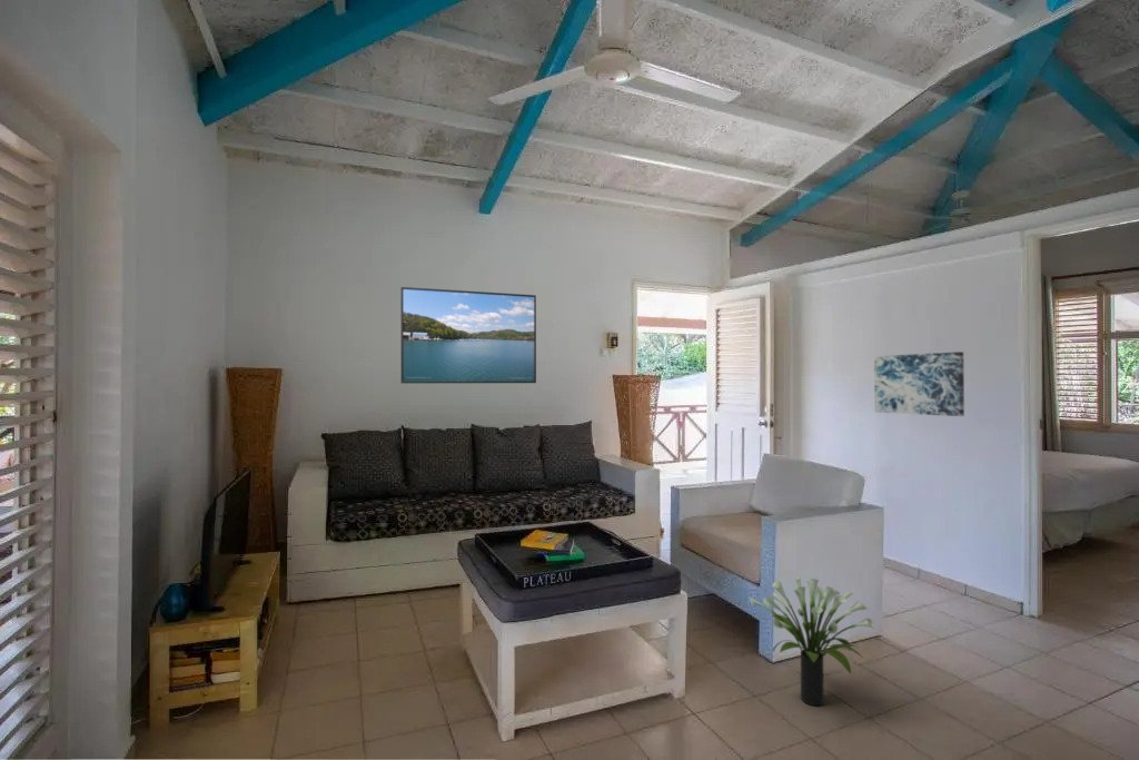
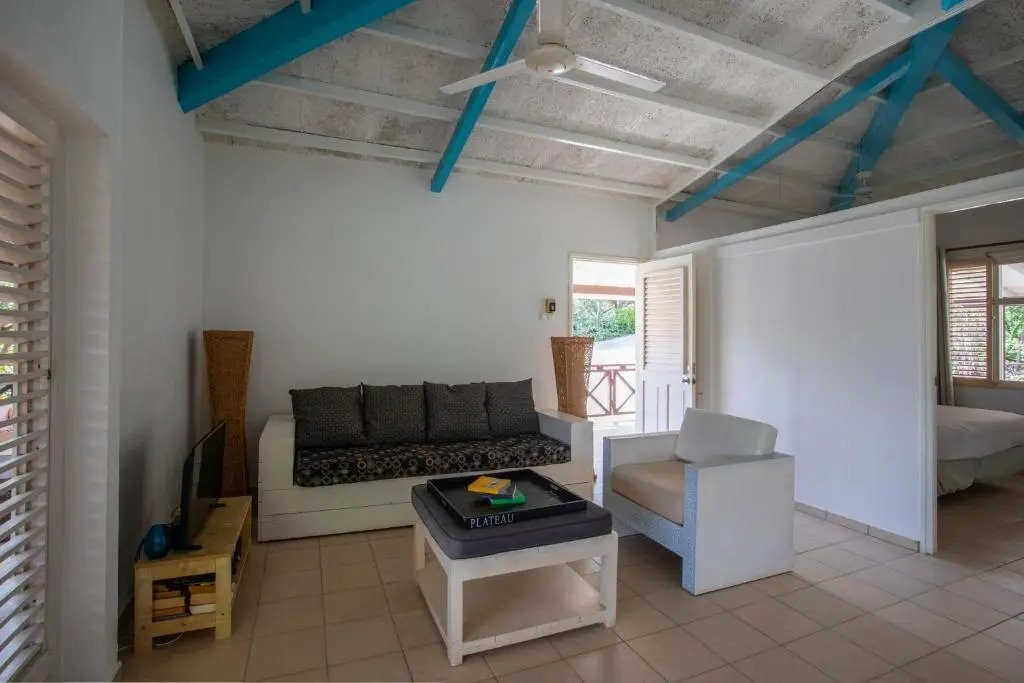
- potted plant [749,575,876,707]
- wall art [873,351,965,417]
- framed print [400,286,537,384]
